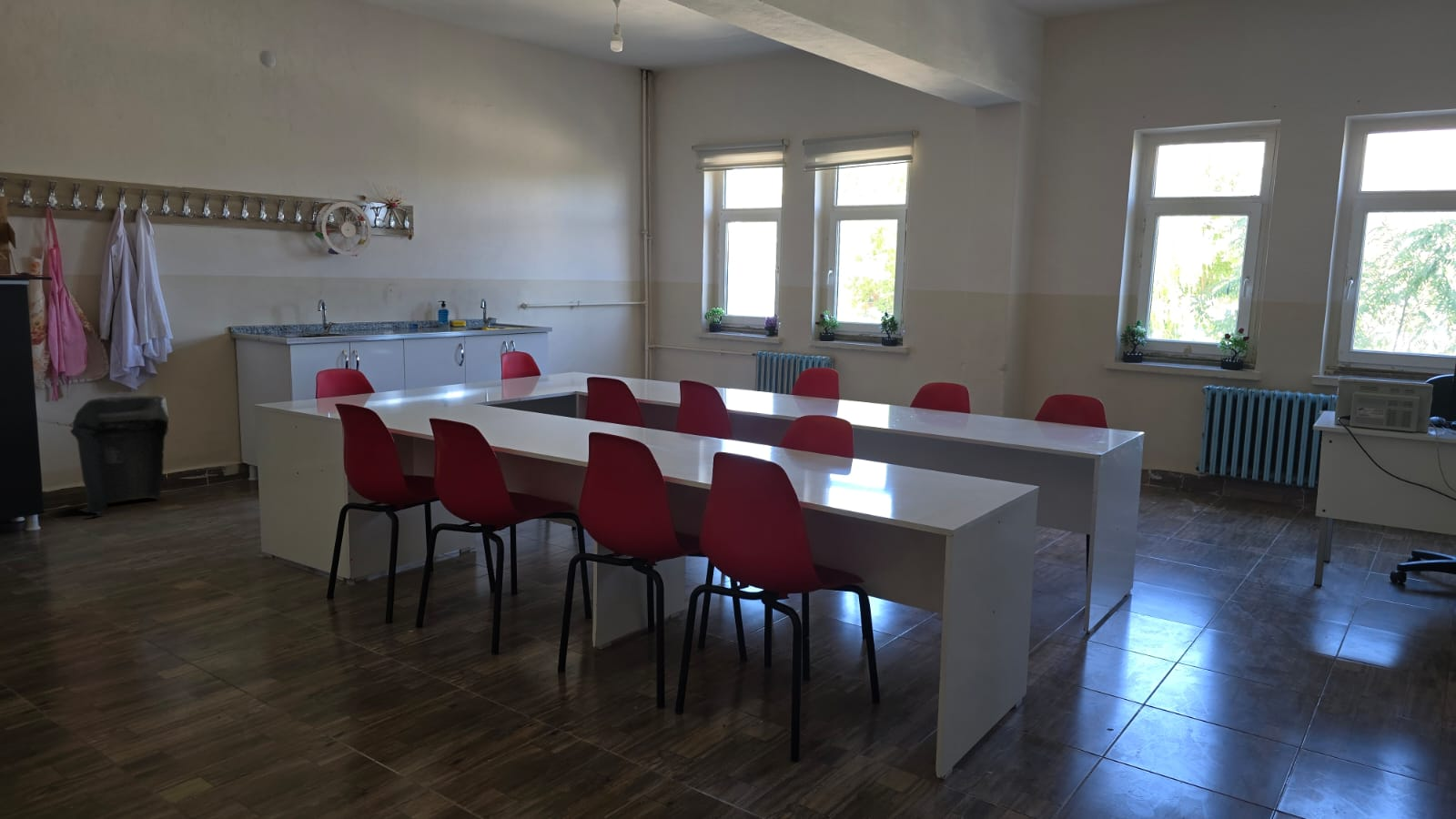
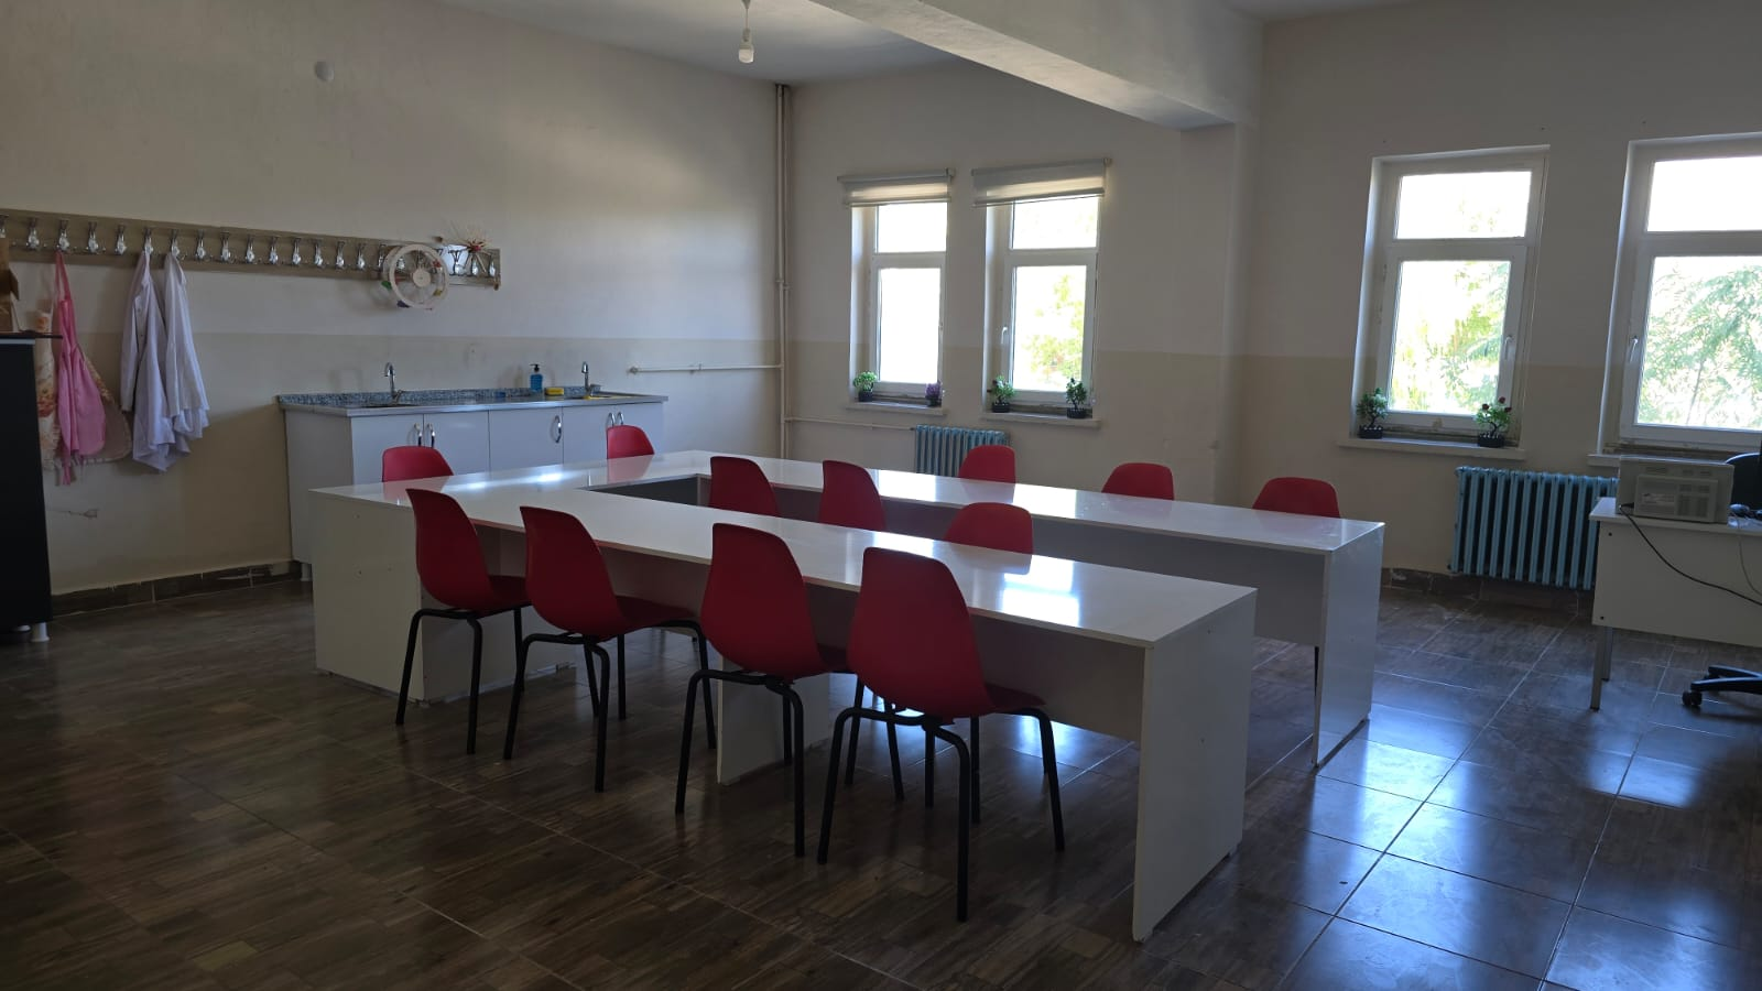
- trash can [69,395,169,518]
